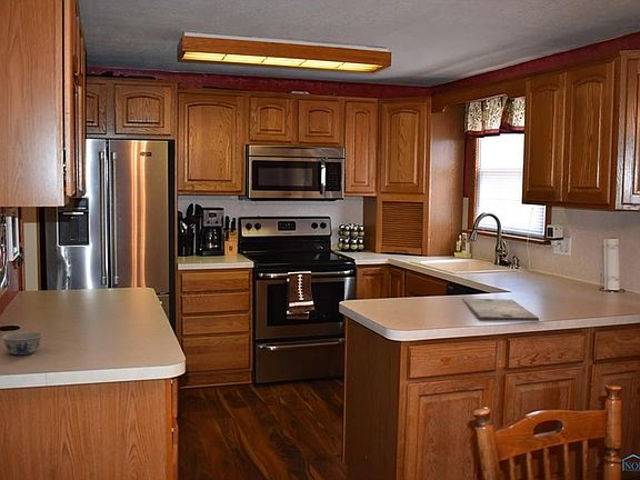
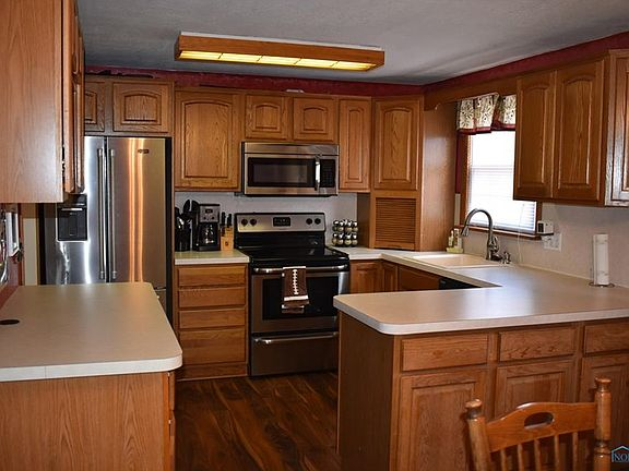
- cutting board [461,298,540,322]
- bowl [1,331,43,356]
